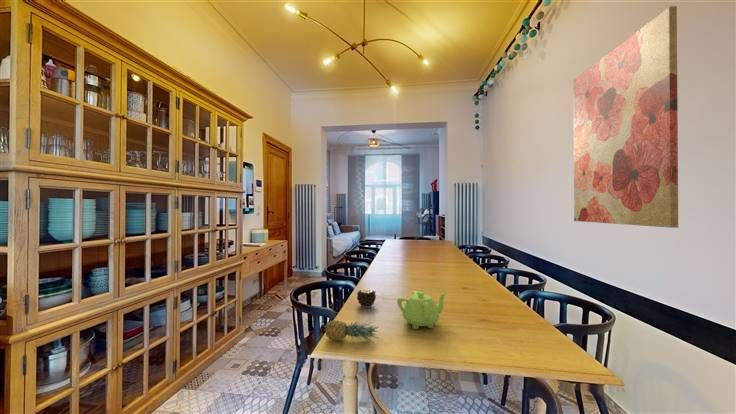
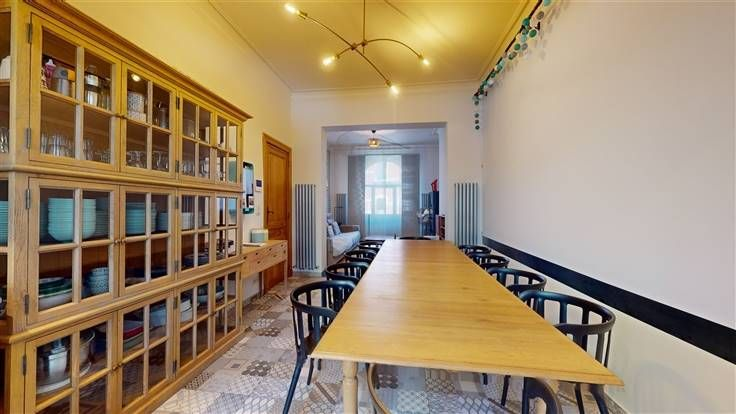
- candle [356,288,377,309]
- wall art [573,5,679,229]
- fruit [324,319,380,343]
- teapot [396,290,449,330]
